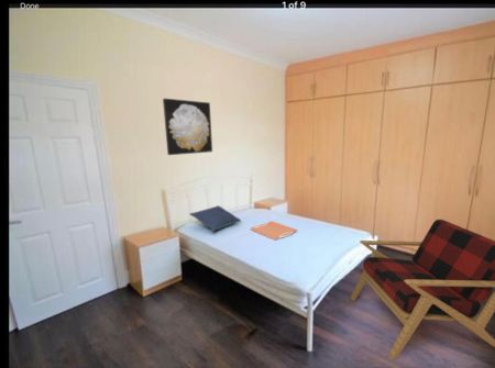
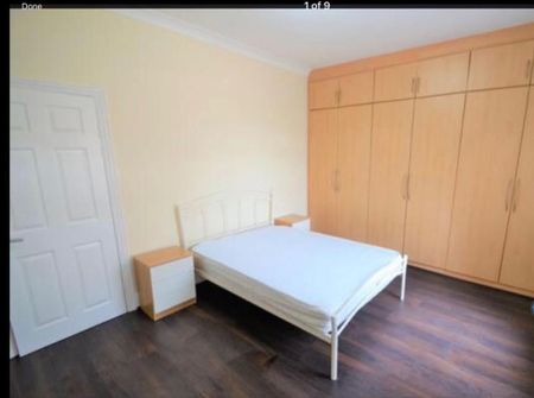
- wall art [162,98,213,156]
- pillow [189,204,242,233]
- serving tray [250,220,298,241]
- armchair [349,219,495,360]
